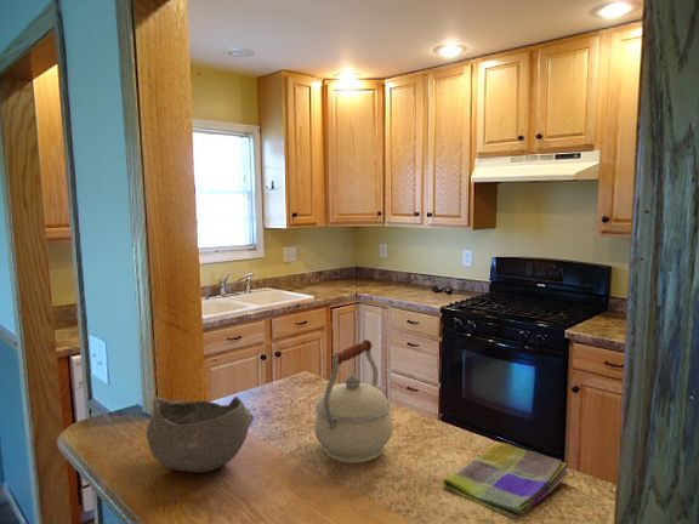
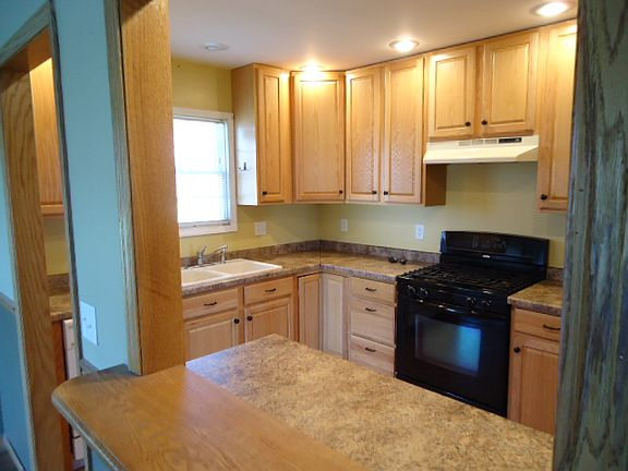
- bowl [146,395,255,473]
- dish towel [442,442,569,522]
- kettle [313,338,394,465]
